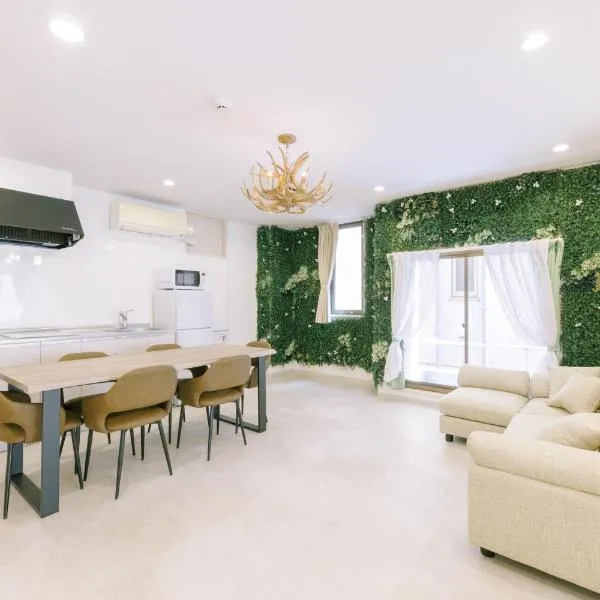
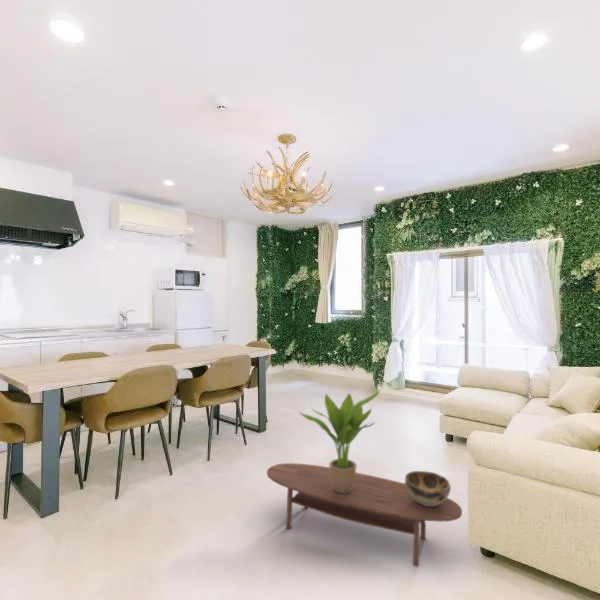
+ potted plant [299,388,382,493]
+ coffee table [266,462,463,568]
+ decorative bowl [404,470,452,506]
